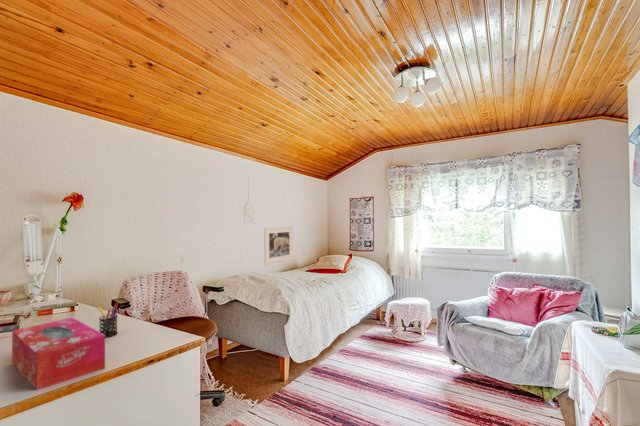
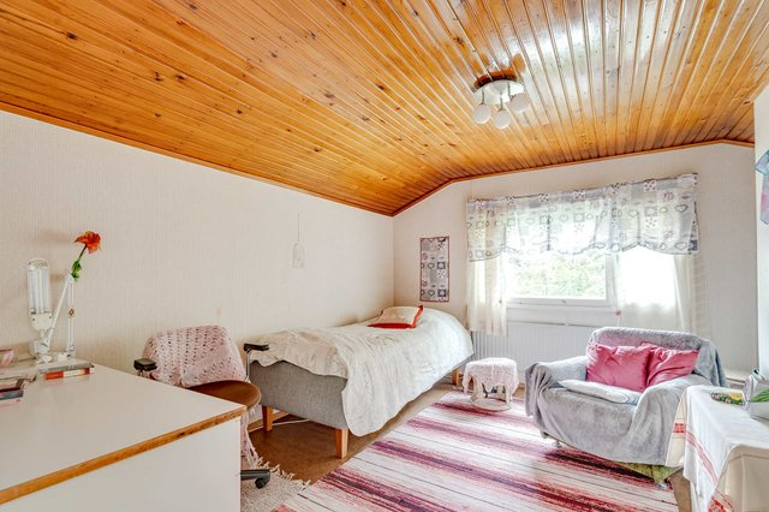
- pen holder [97,302,119,339]
- tissue box [11,316,106,391]
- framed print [263,225,294,266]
